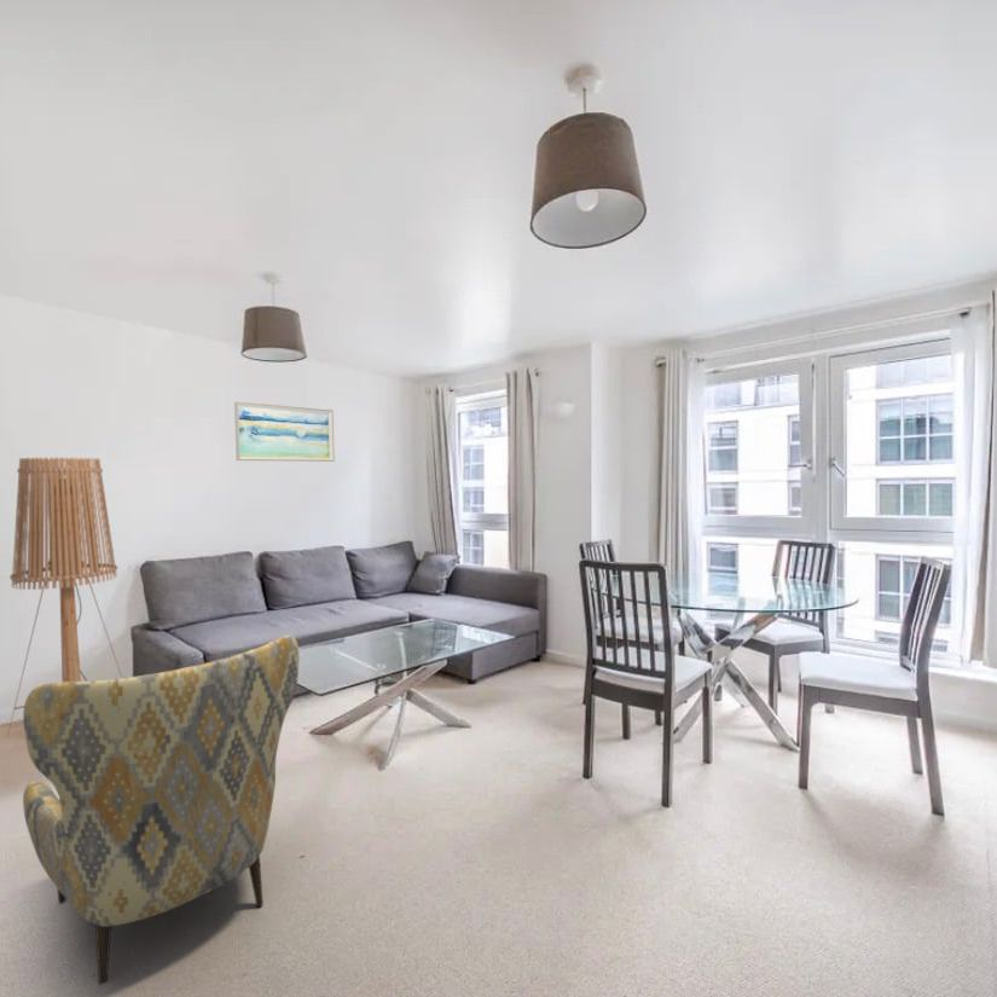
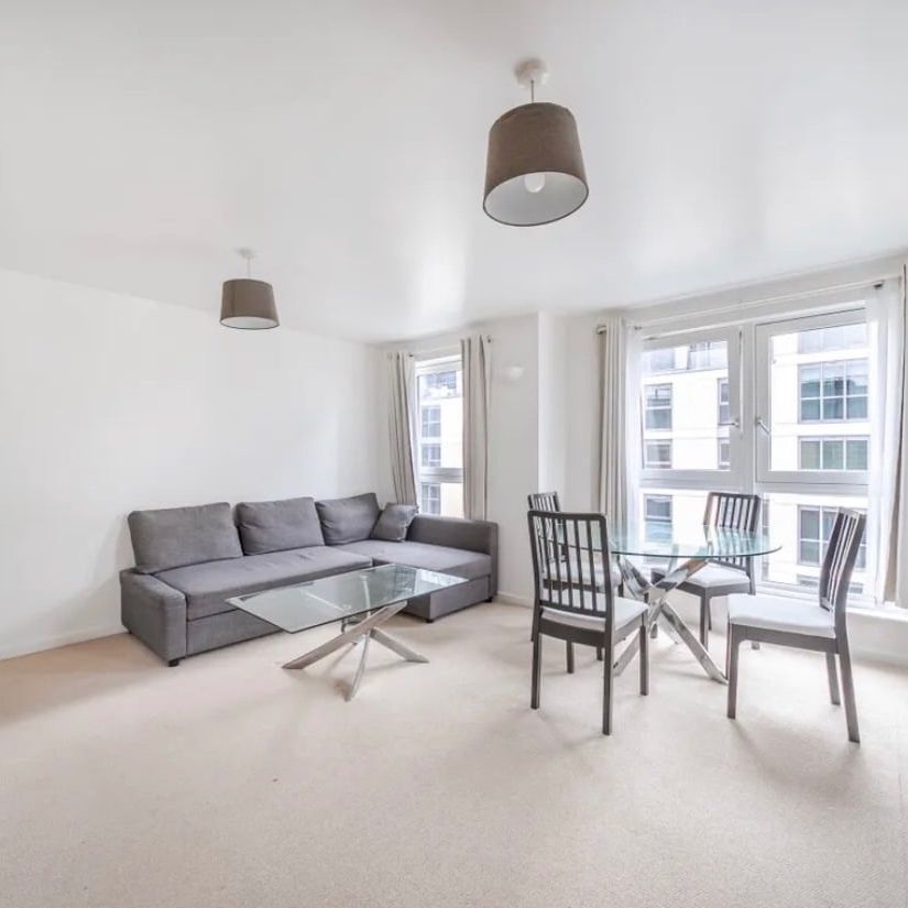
- wall art [233,401,336,463]
- floor lamp [6,457,123,738]
- armchair [22,634,300,986]
